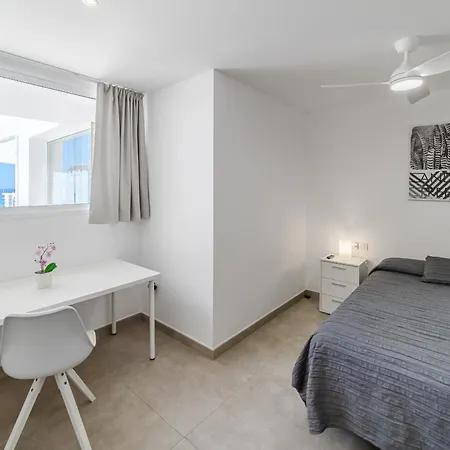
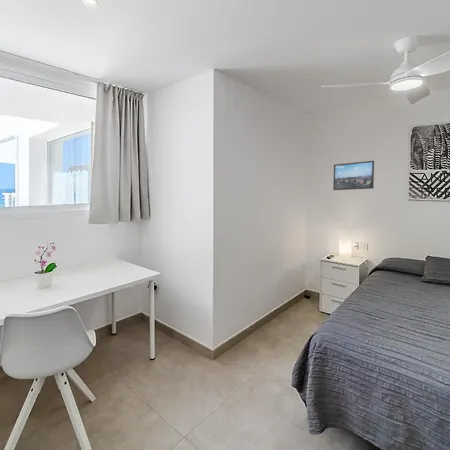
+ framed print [332,160,375,191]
